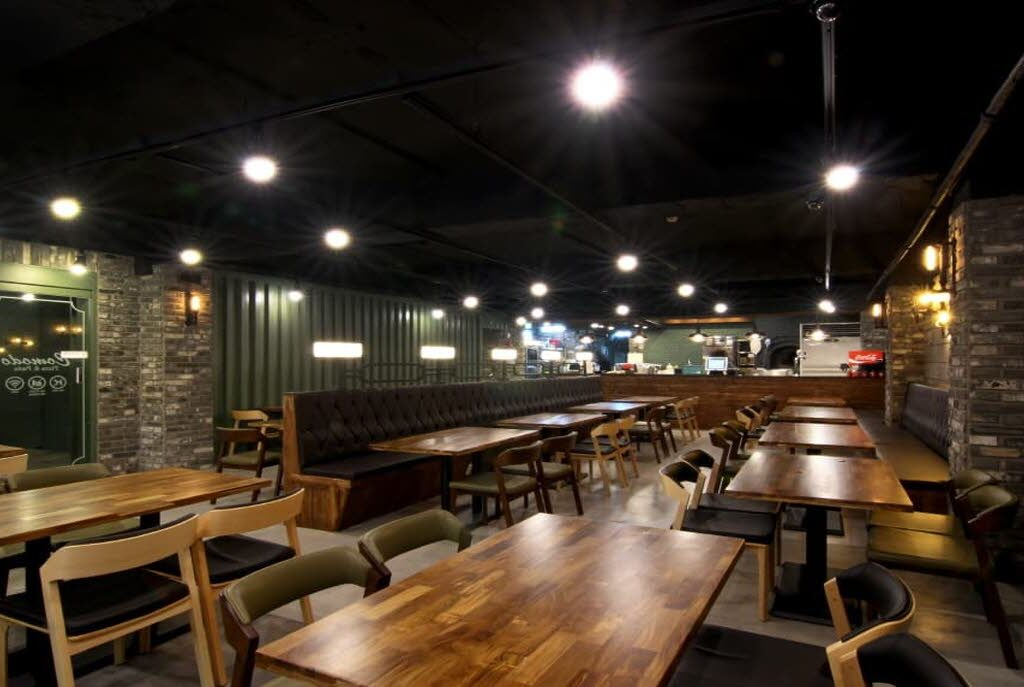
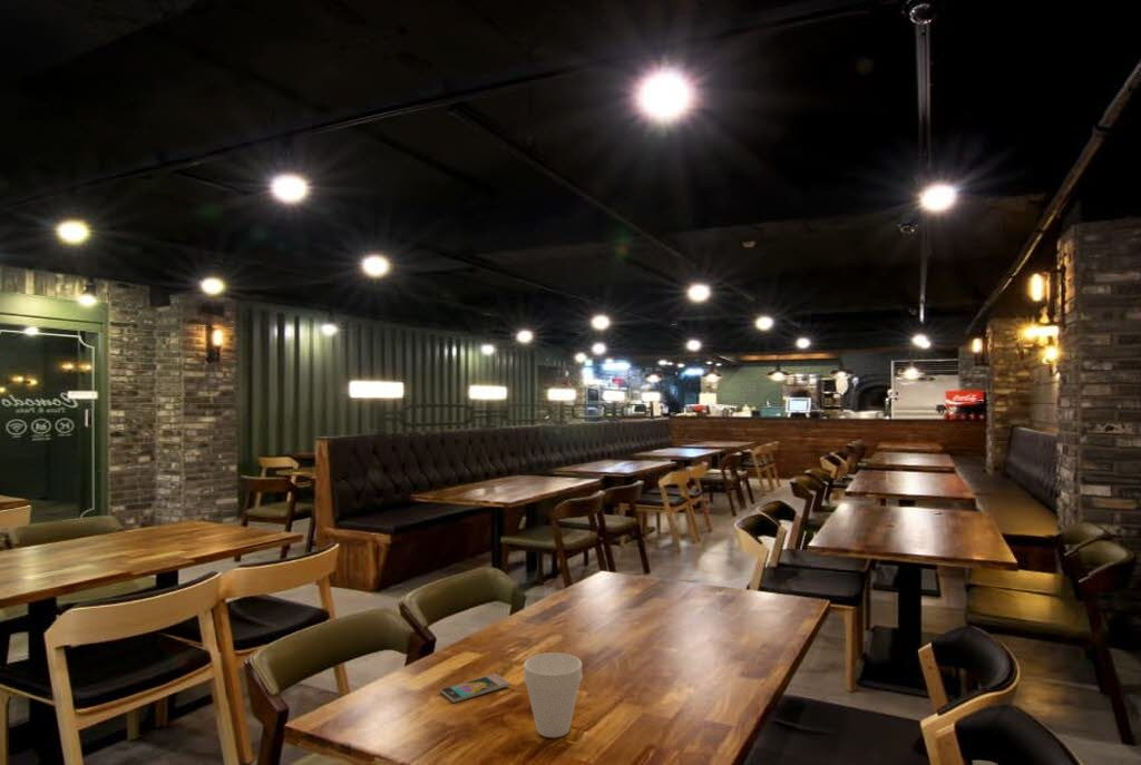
+ smartphone [439,673,510,704]
+ cup [523,651,584,738]
